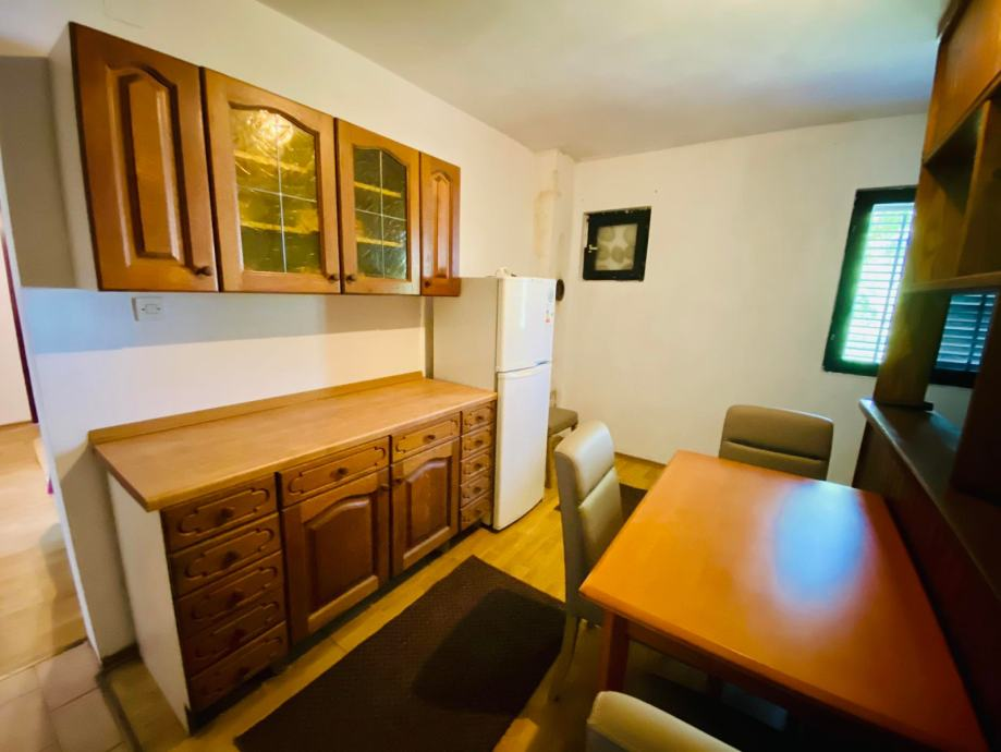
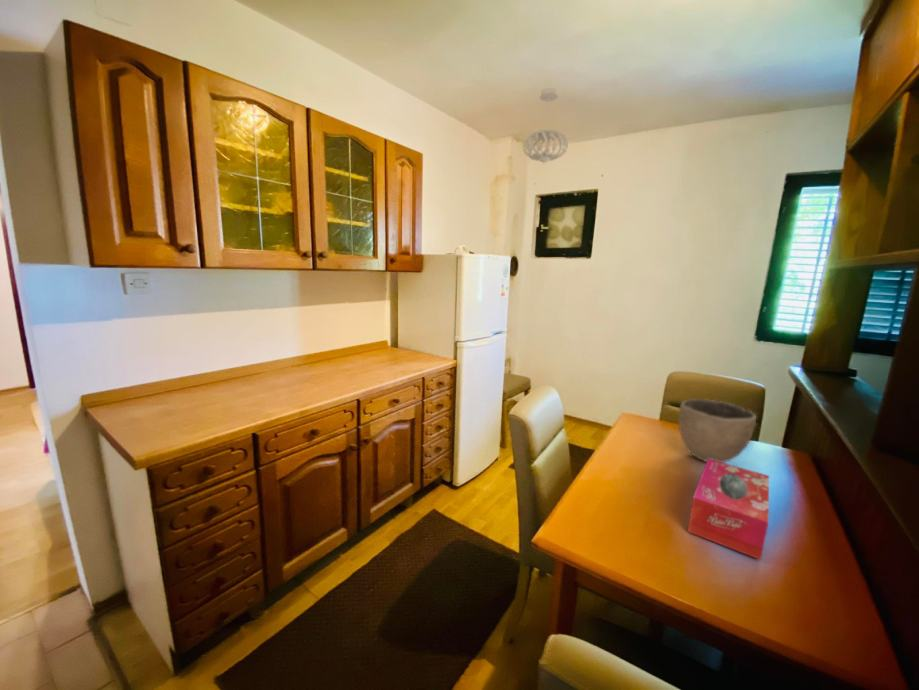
+ tissue box [687,459,770,561]
+ bowl [678,398,757,463]
+ pendant light [522,87,569,164]
